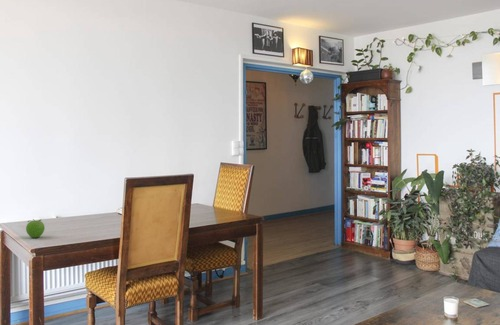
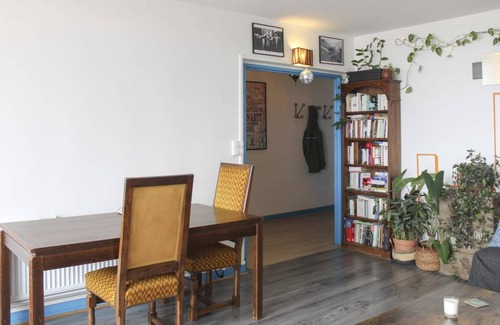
- fruit [25,218,46,239]
